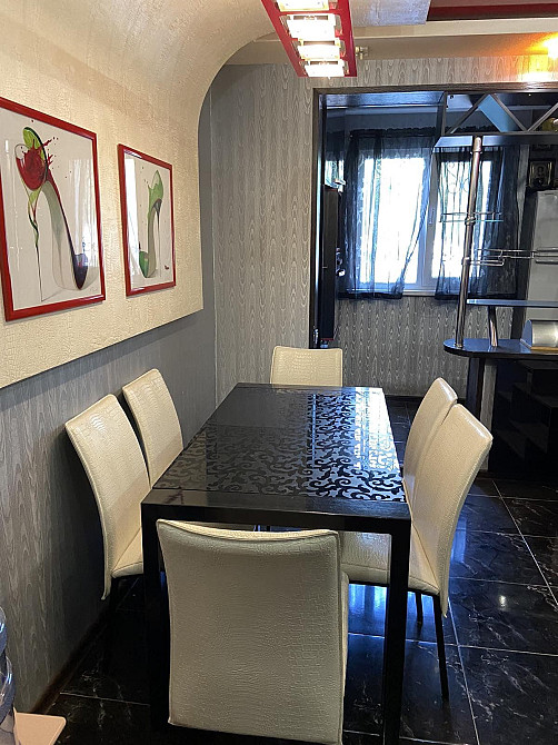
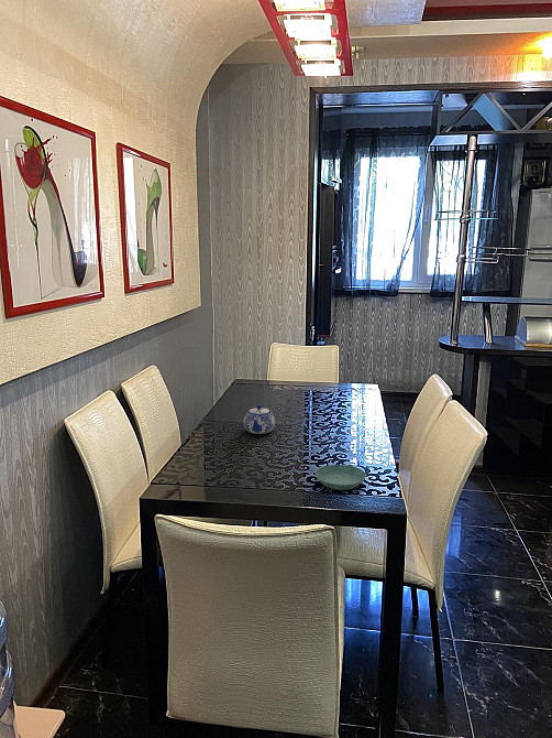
+ saucer [313,464,367,491]
+ teapot [242,403,276,435]
